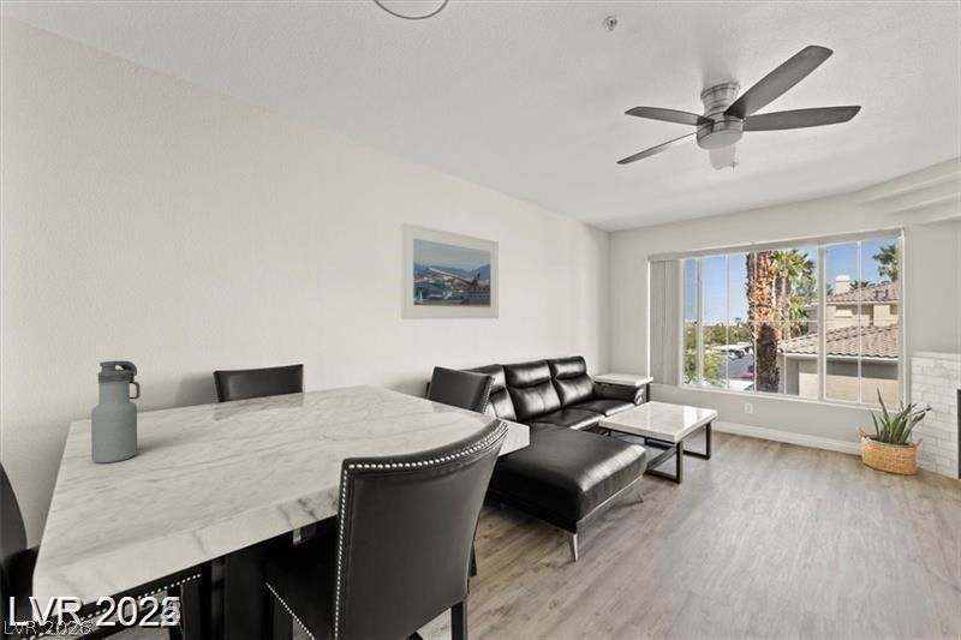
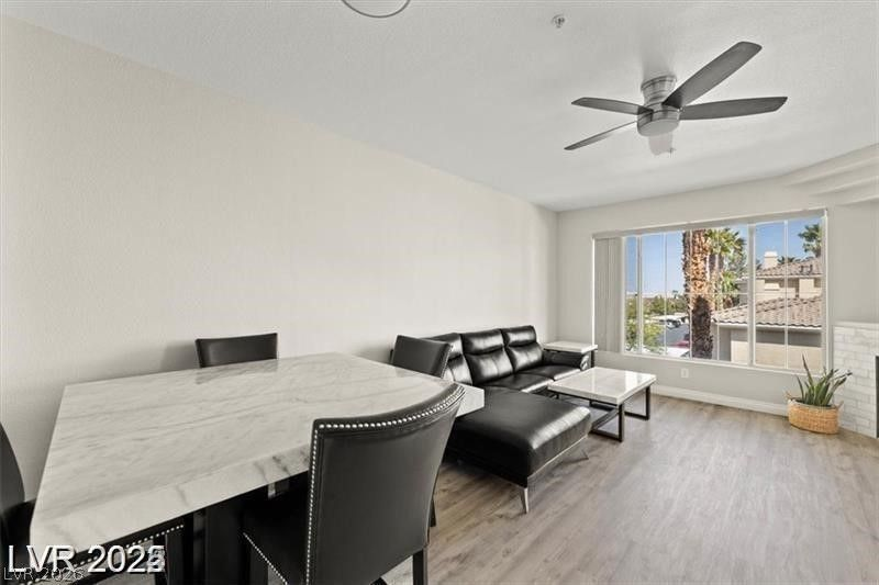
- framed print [400,221,500,321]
- water bottle [90,360,142,465]
